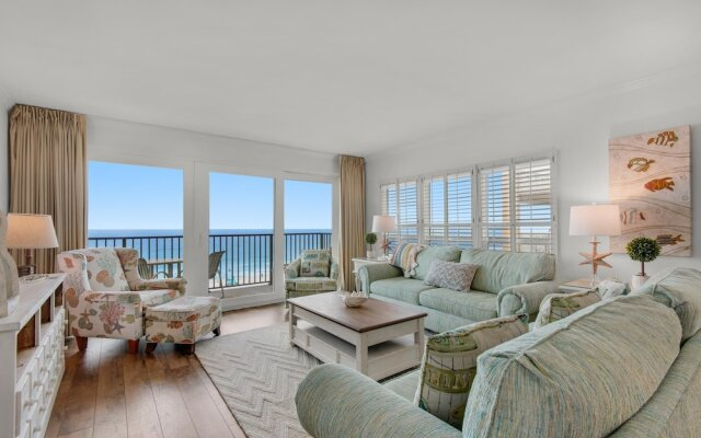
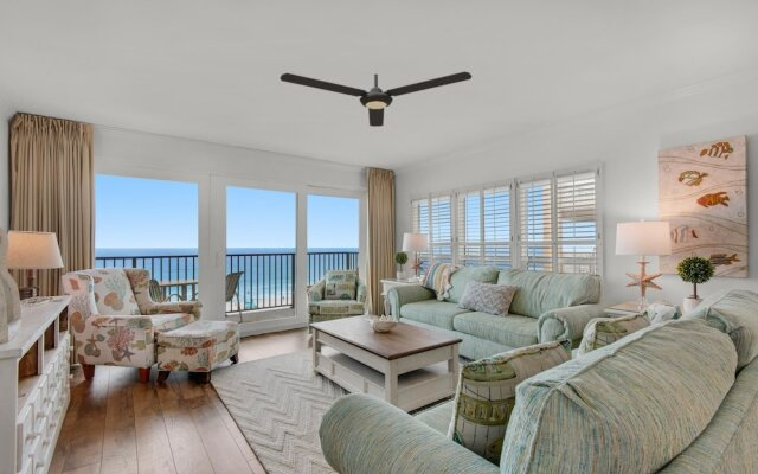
+ ceiling fan [278,70,473,128]
